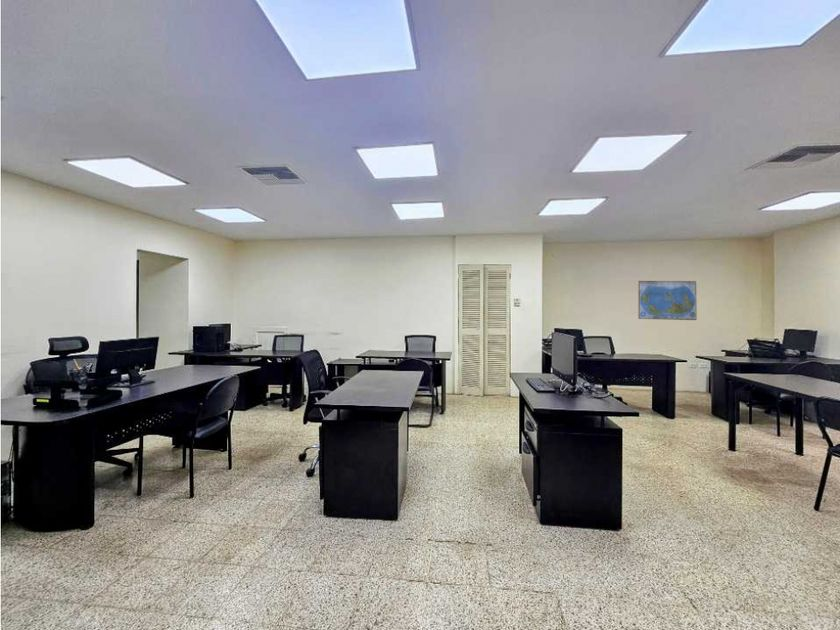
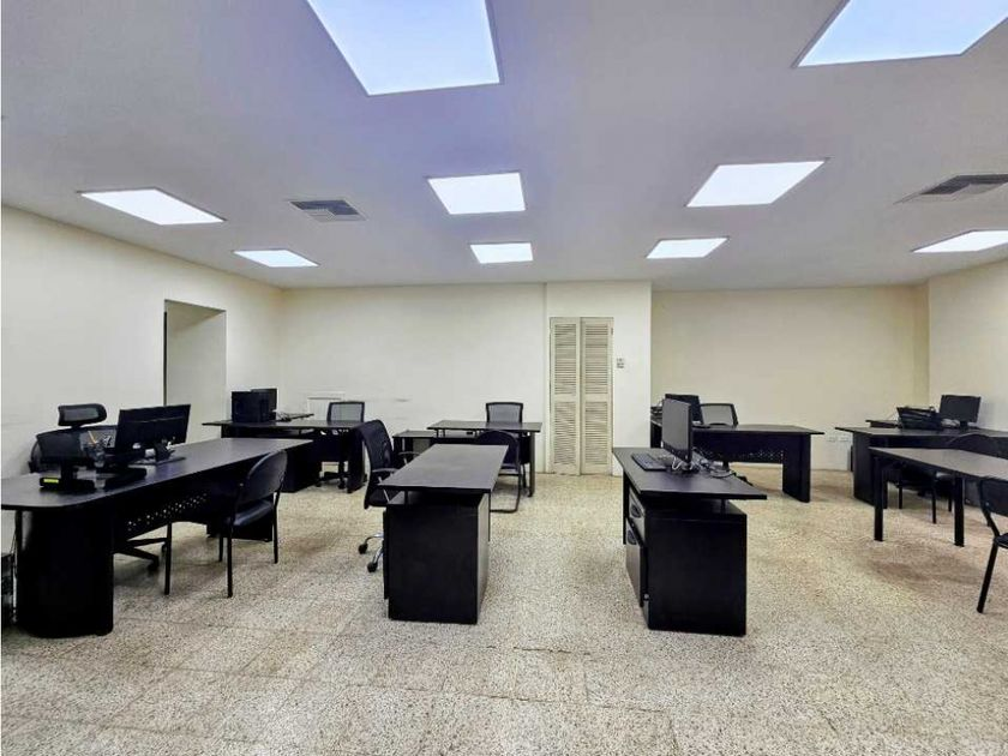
- world map [637,280,698,321]
